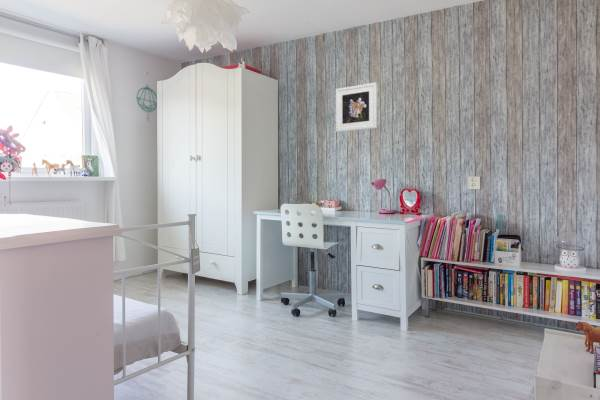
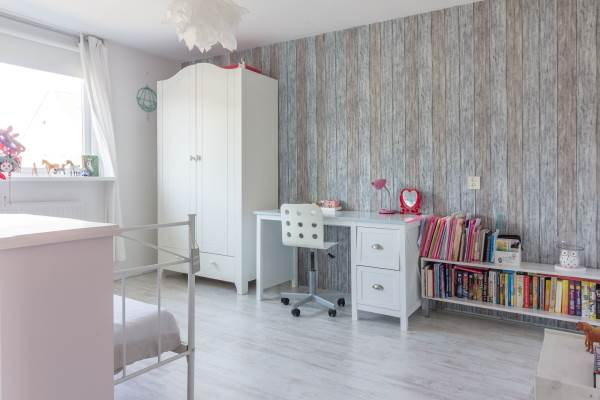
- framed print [335,82,378,133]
